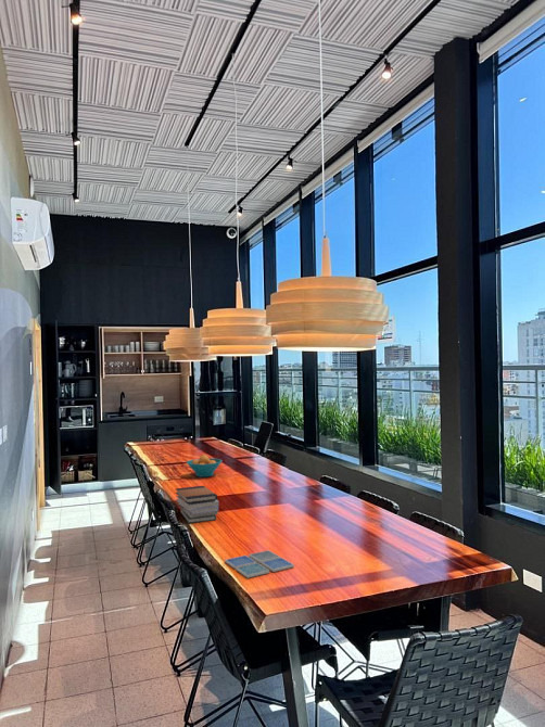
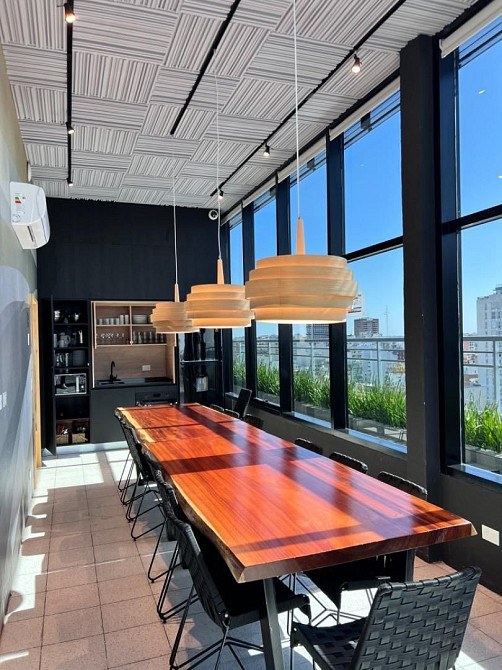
- book stack [175,485,219,524]
- drink coaster [224,549,295,579]
- fruit bowl [186,454,224,479]
